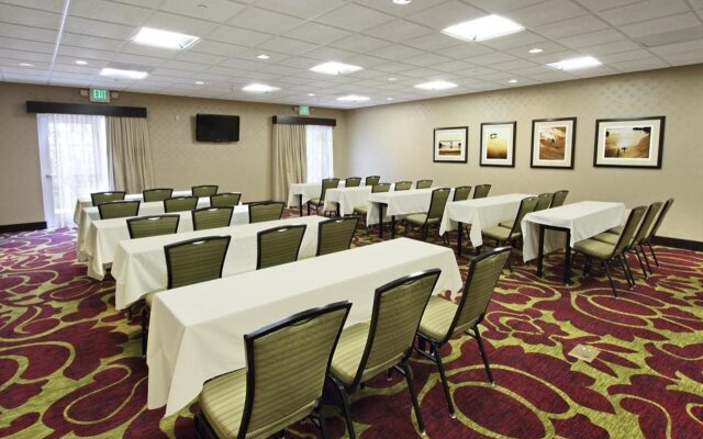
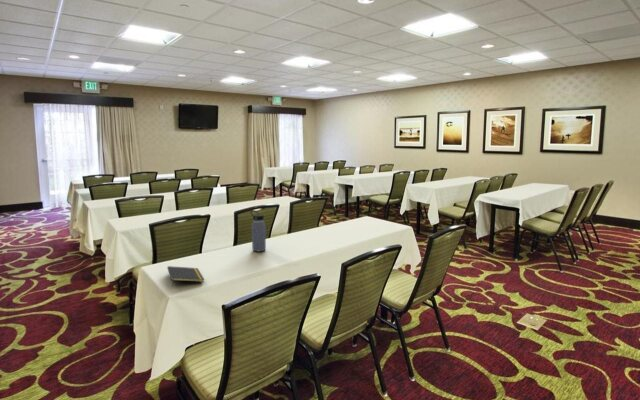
+ water bottle [249,209,267,253]
+ notepad [166,265,205,288]
